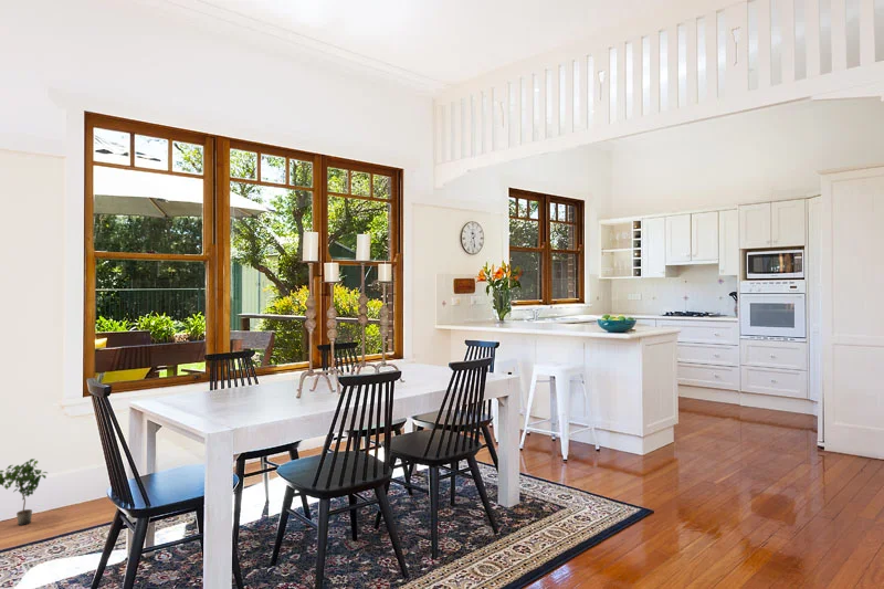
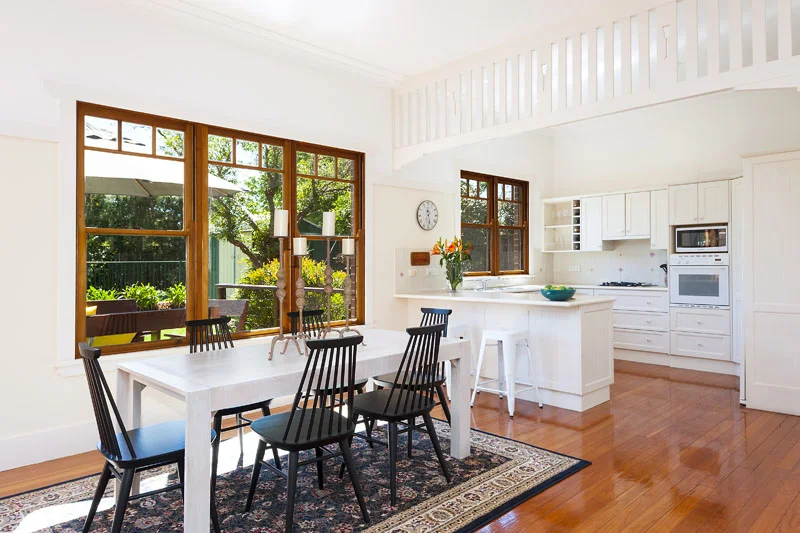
- potted plant [0,457,49,526]
